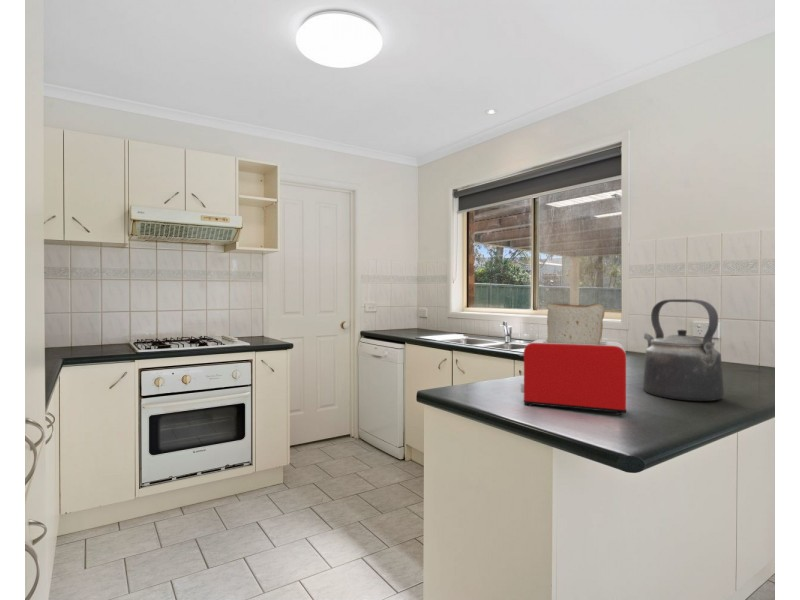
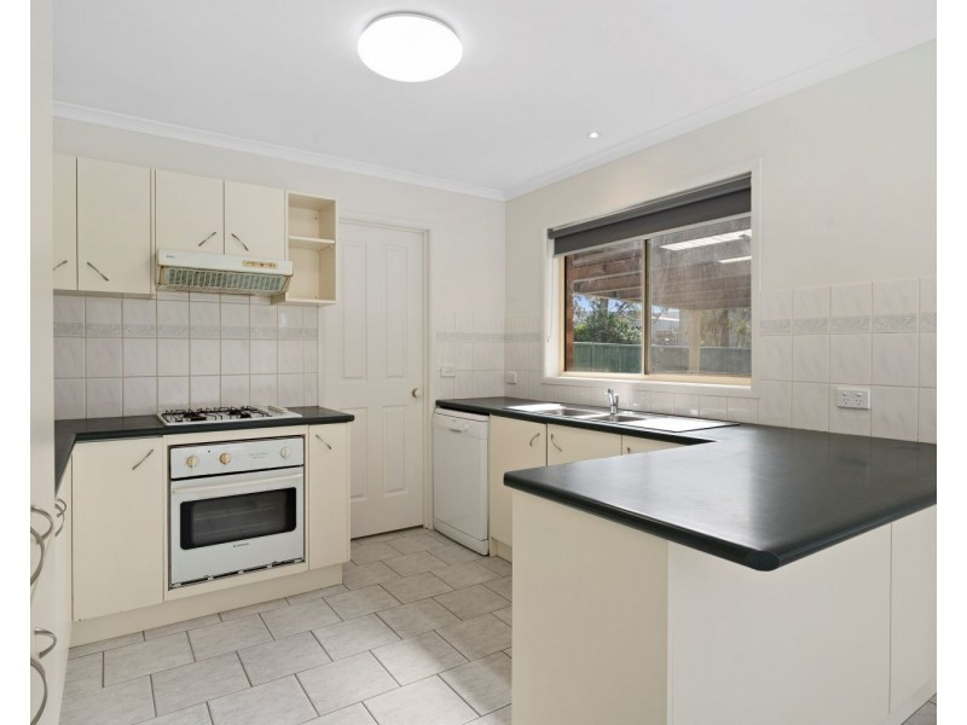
- kettle [642,298,725,402]
- toaster [518,302,627,416]
